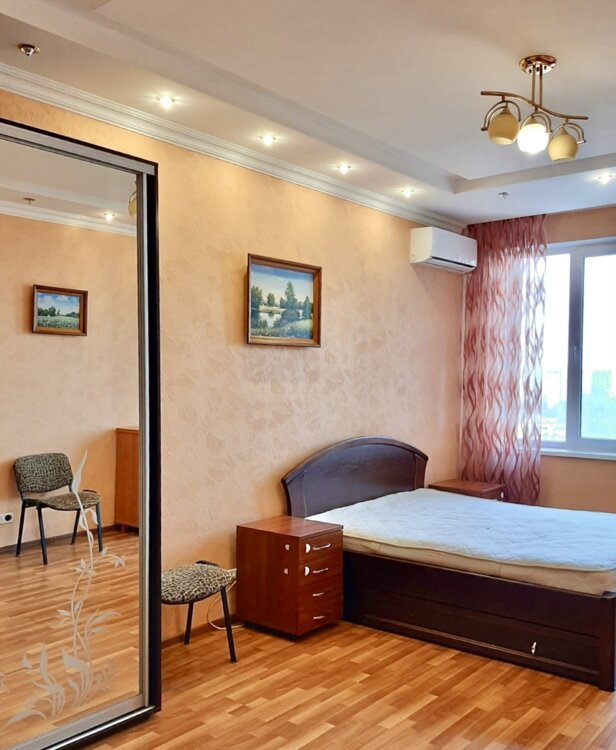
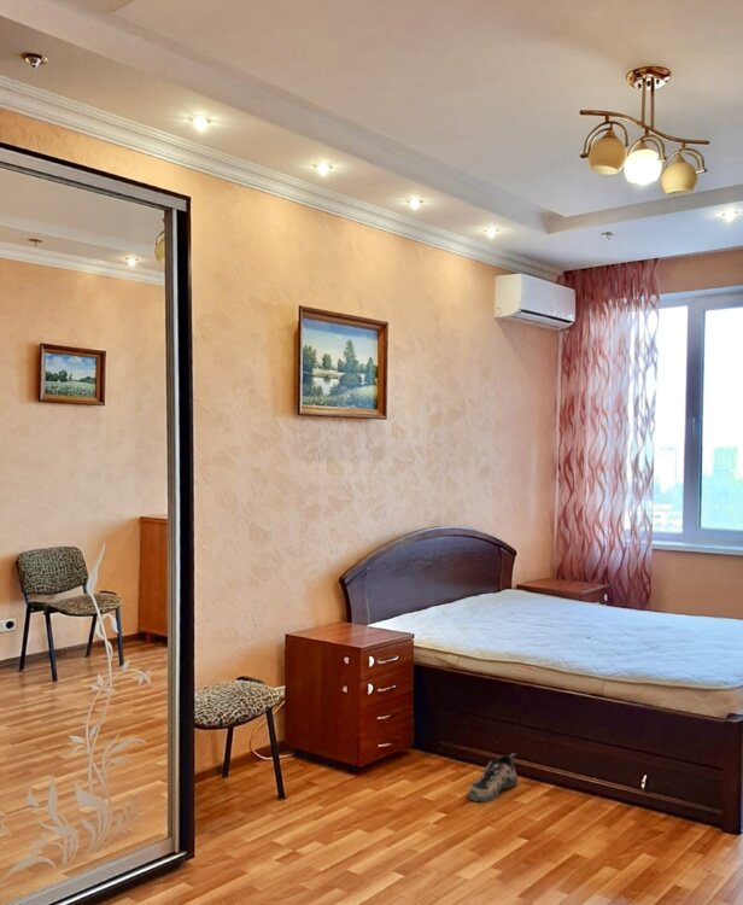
+ shoe [467,752,519,804]
